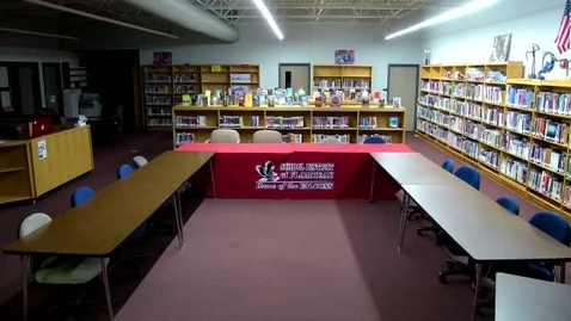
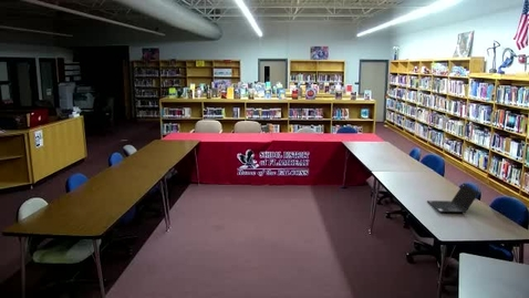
+ laptop computer [426,183,480,214]
